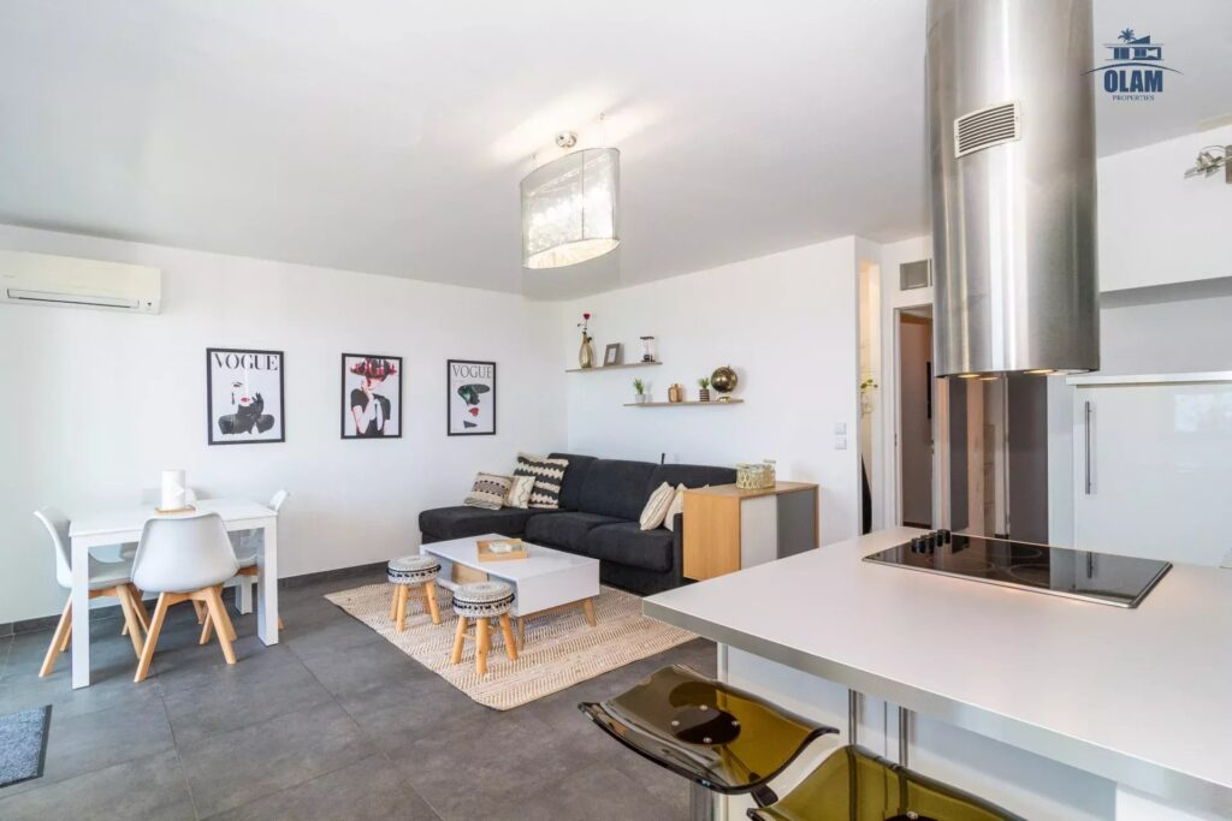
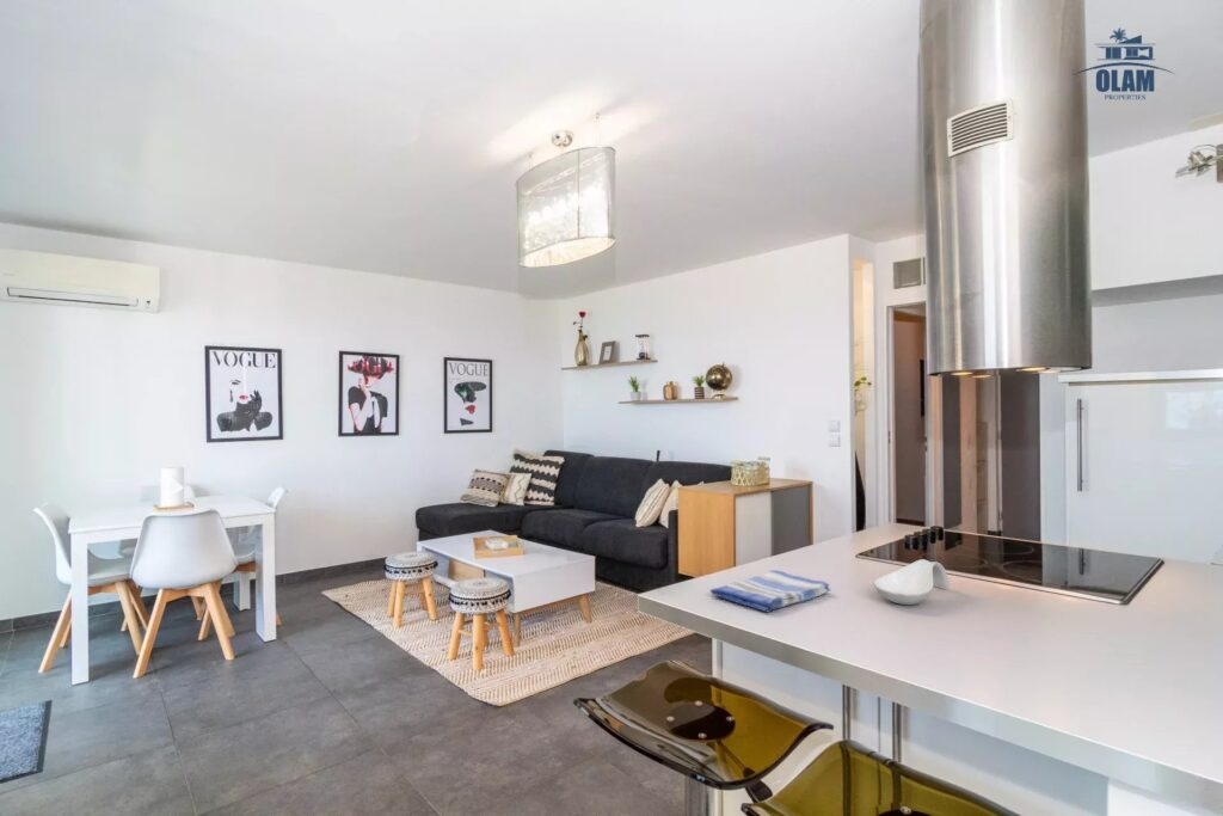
+ spoon rest [873,558,951,606]
+ dish towel [709,569,832,614]
